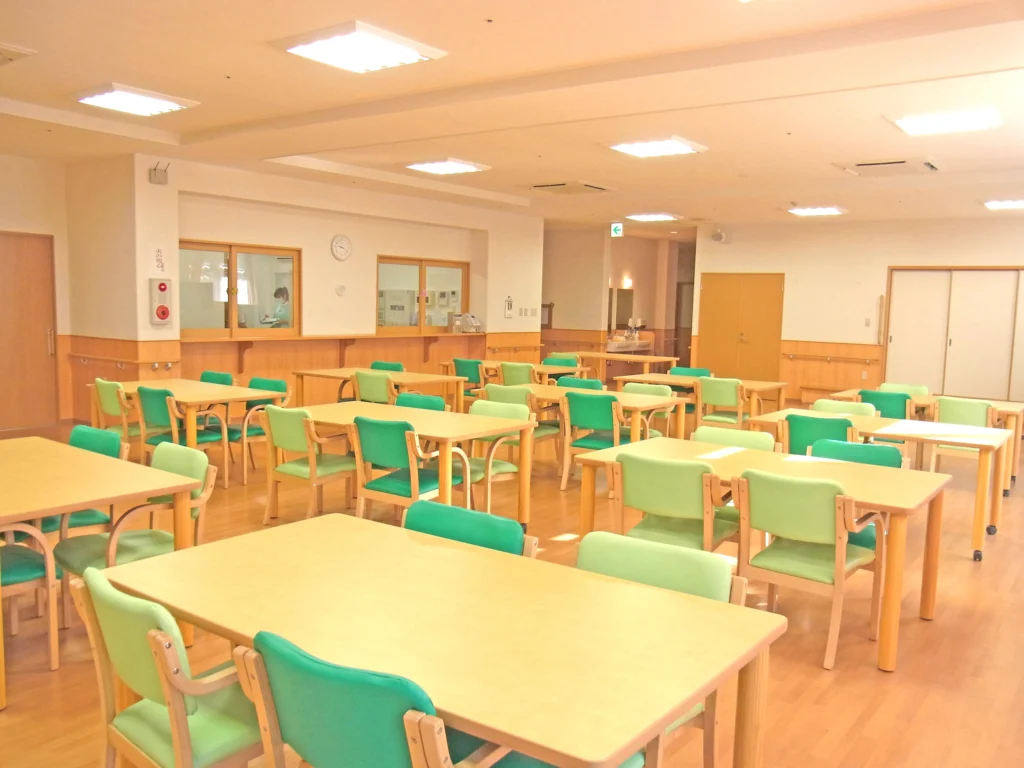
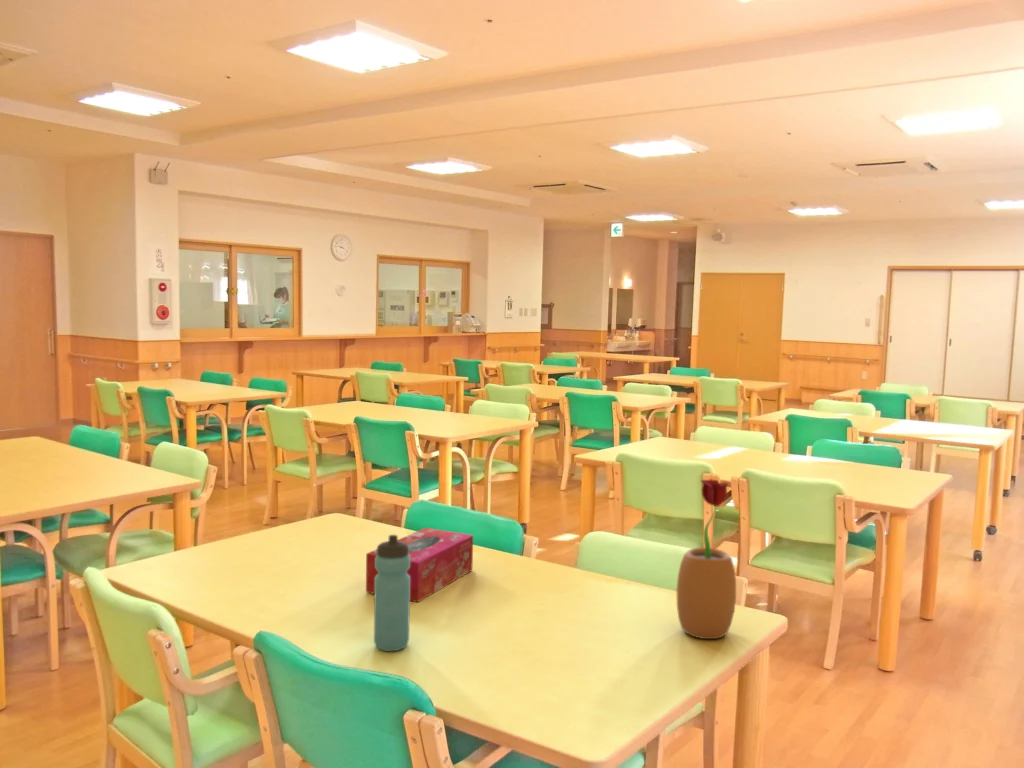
+ potted flower [676,479,737,640]
+ tissue box [365,527,474,603]
+ water bottle [373,534,411,652]
